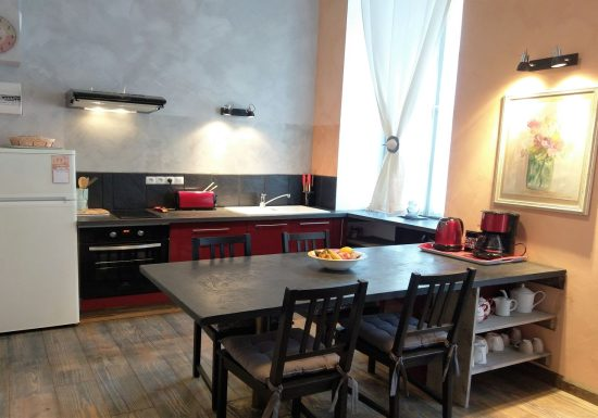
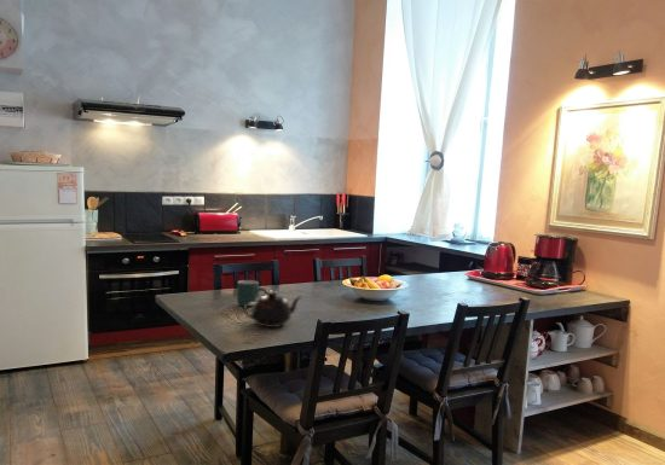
+ teapot [242,290,302,329]
+ mug [236,279,268,308]
